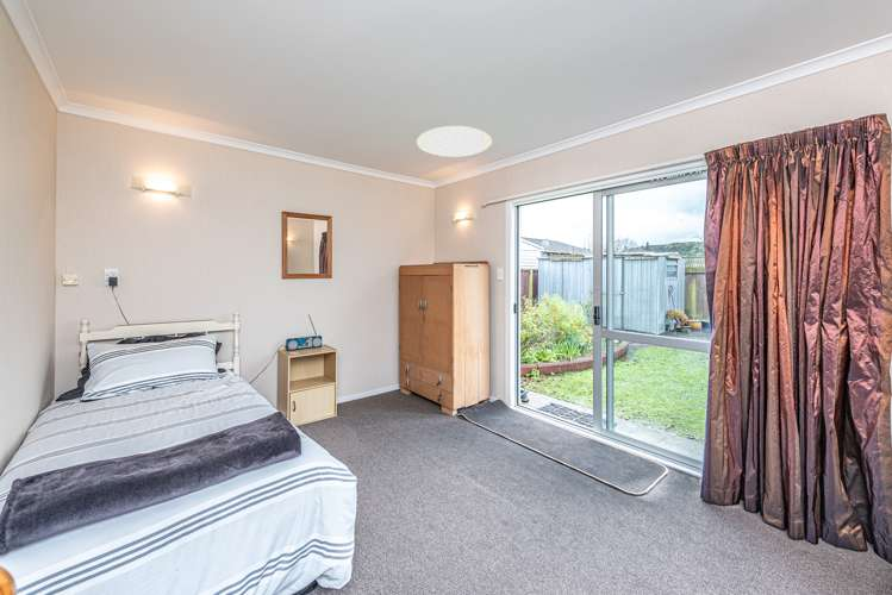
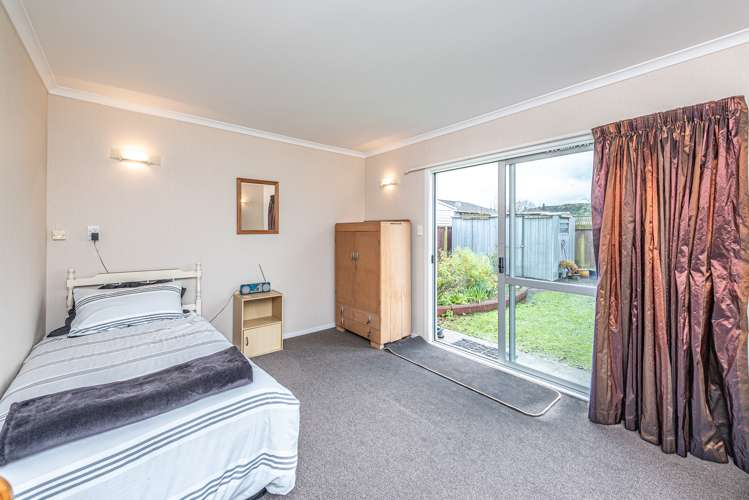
- ceiling light [416,125,493,158]
